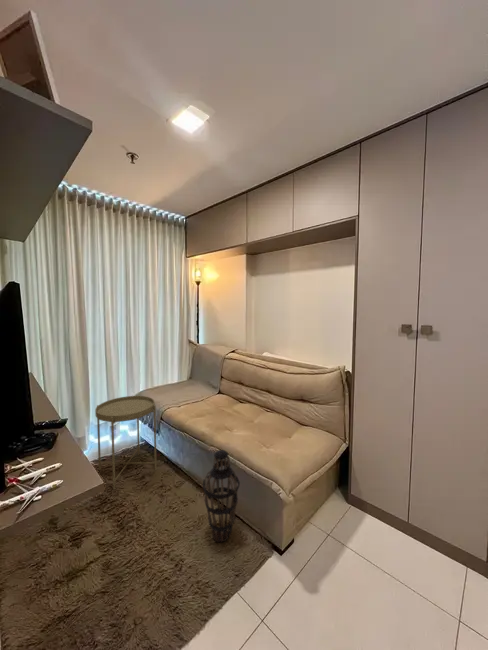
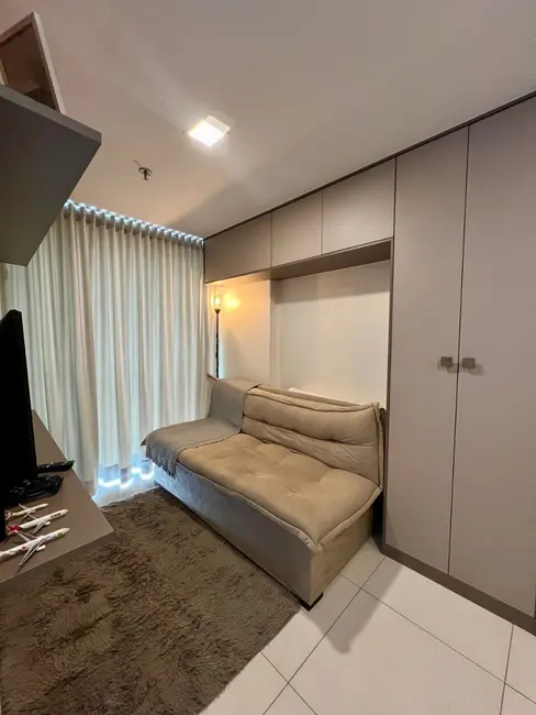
- side table [94,395,158,491]
- lantern [202,449,241,543]
